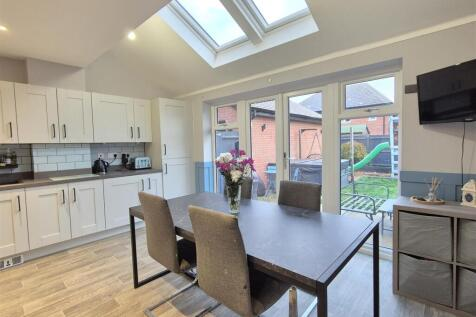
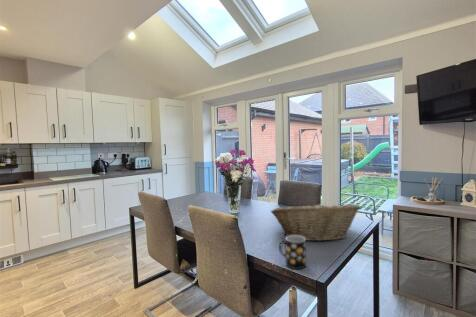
+ mug [278,235,307,270]
+ fruit basket [270,200,361,242]
